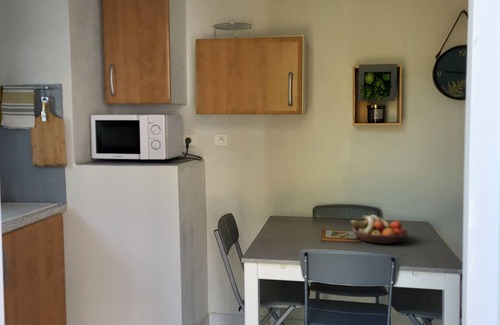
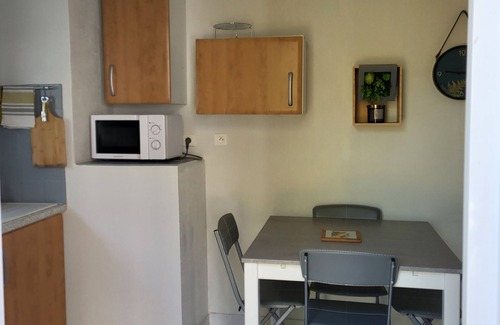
- fruit bowl [349,214,409,245]
